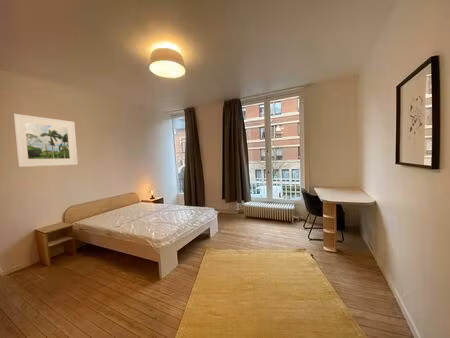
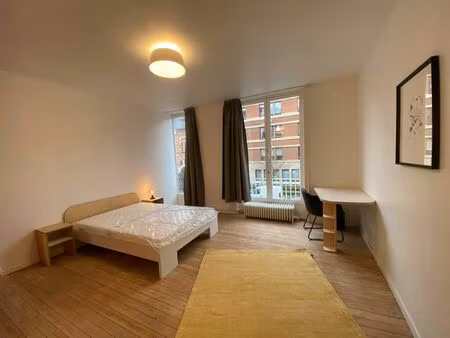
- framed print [12,113,79,168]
